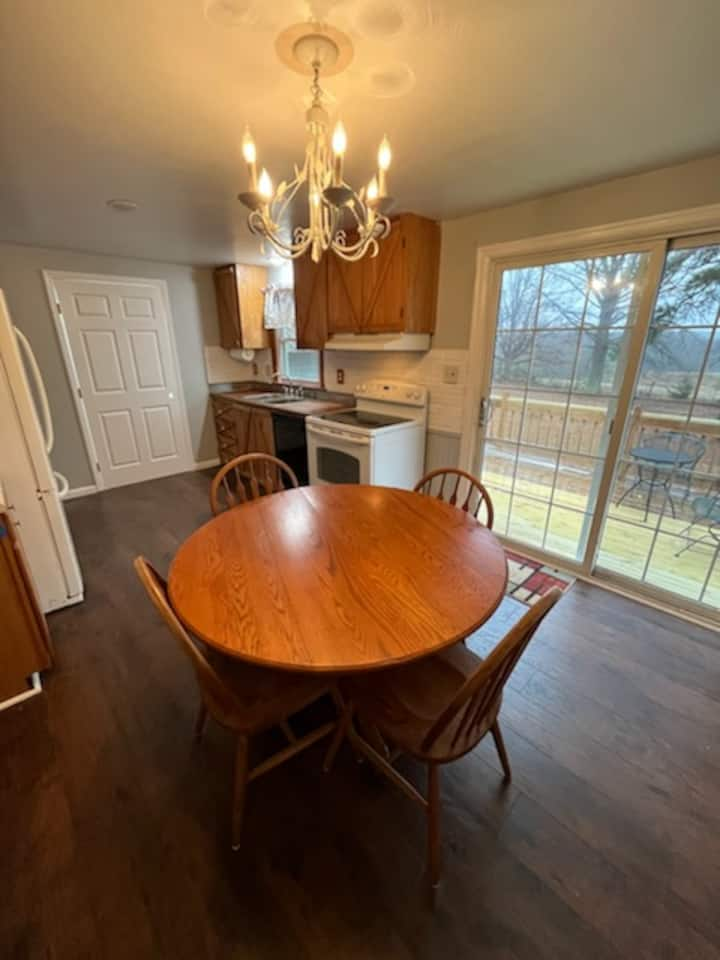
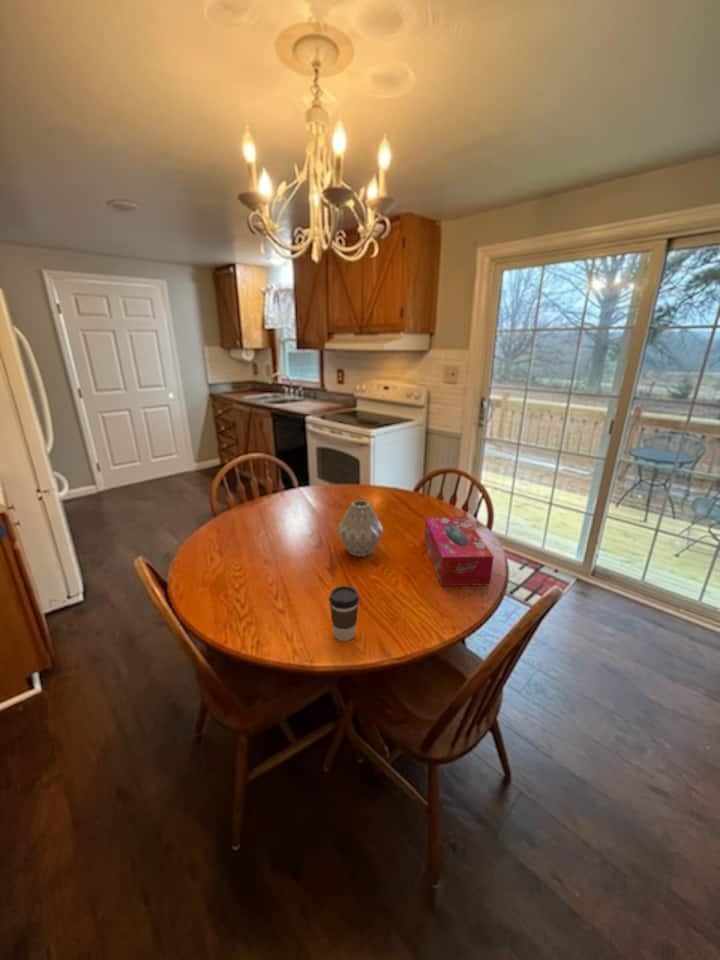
+ tissue box [423,516,495,587]
+ vase [336,499,384,558]
+ coffee cup [328,585,360,642]
